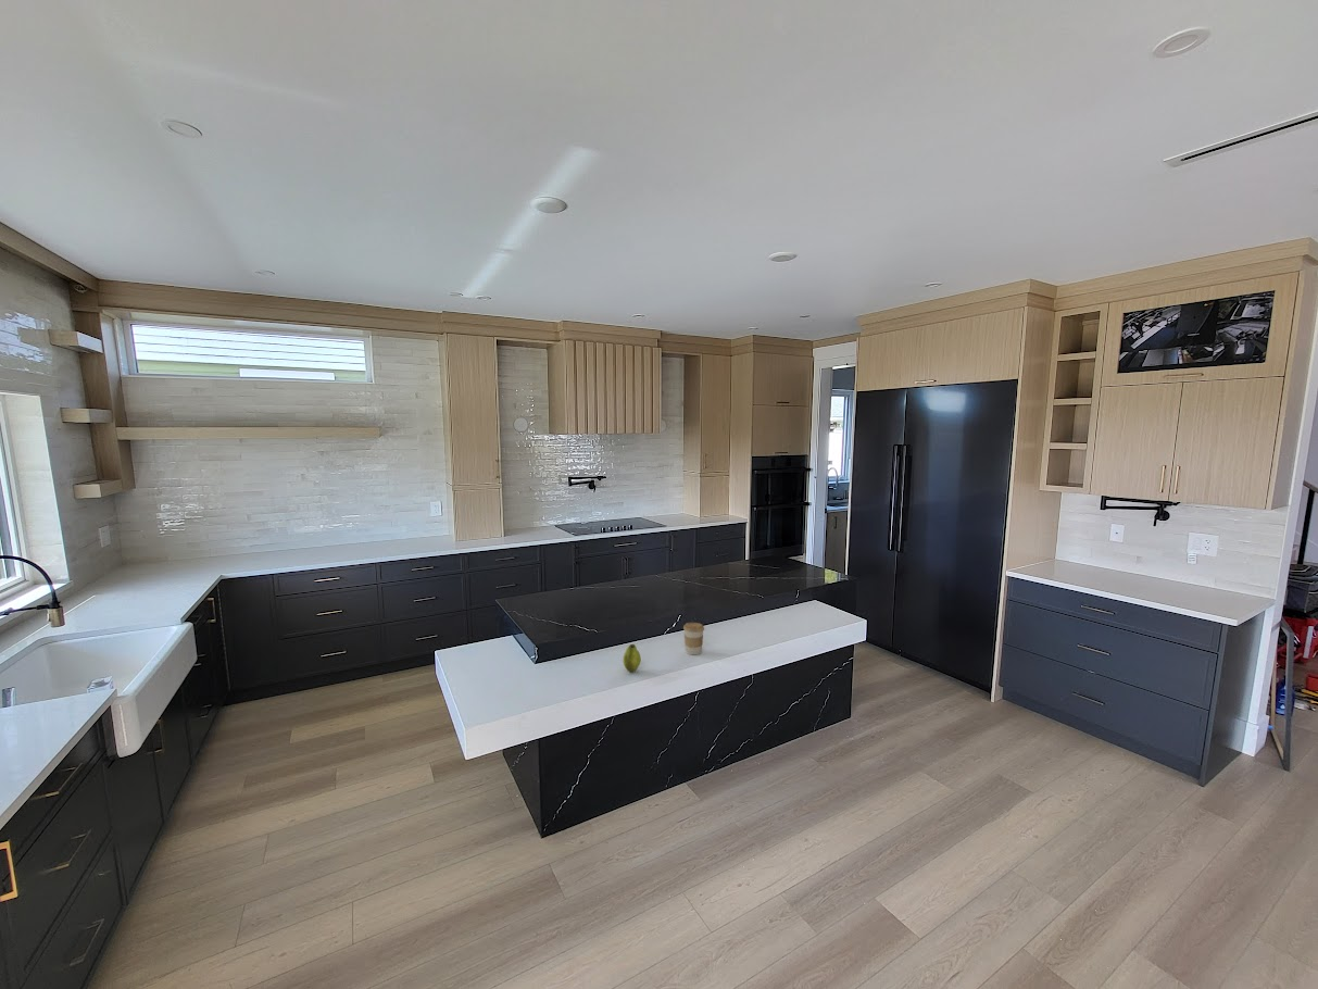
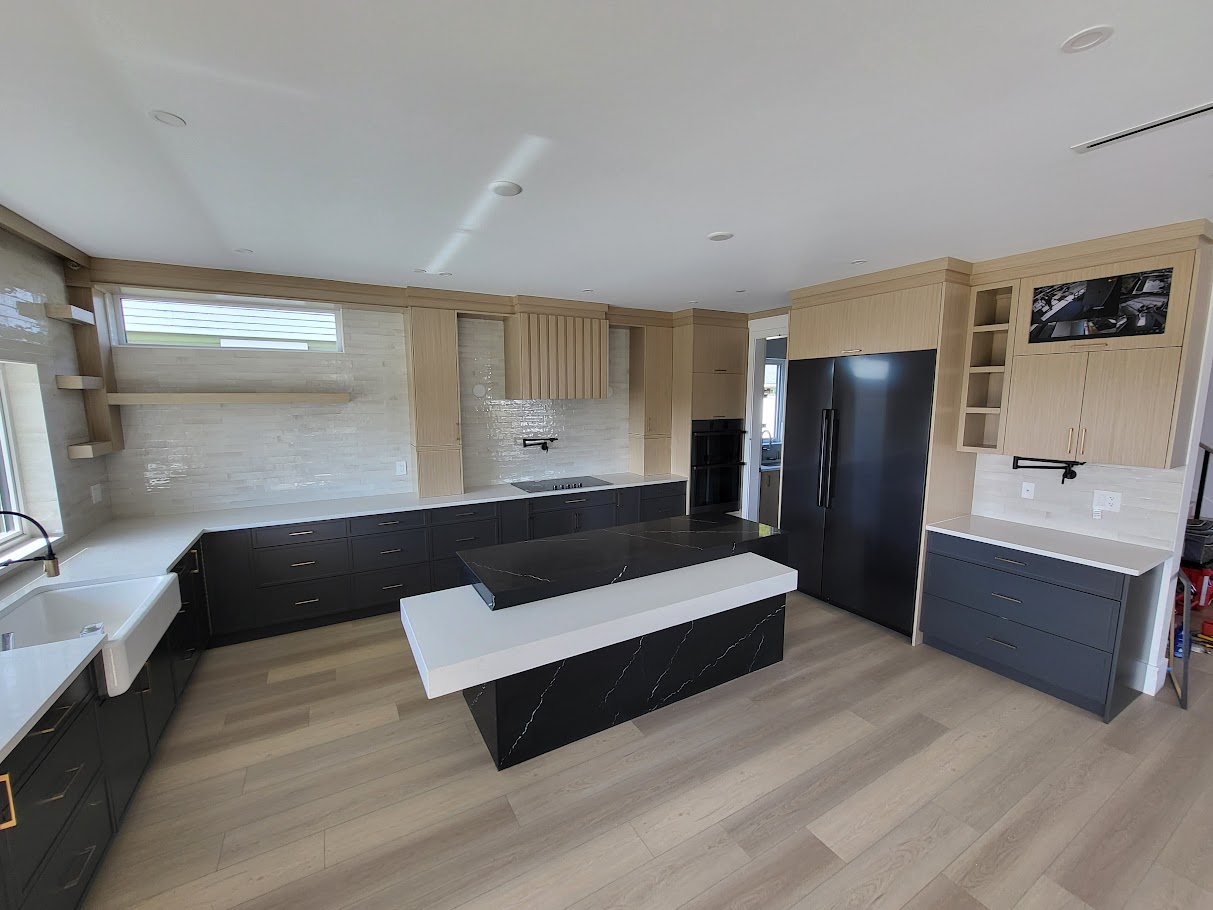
- fruit [623,643,642,674]
- coffee cup [682,622,705,655]
